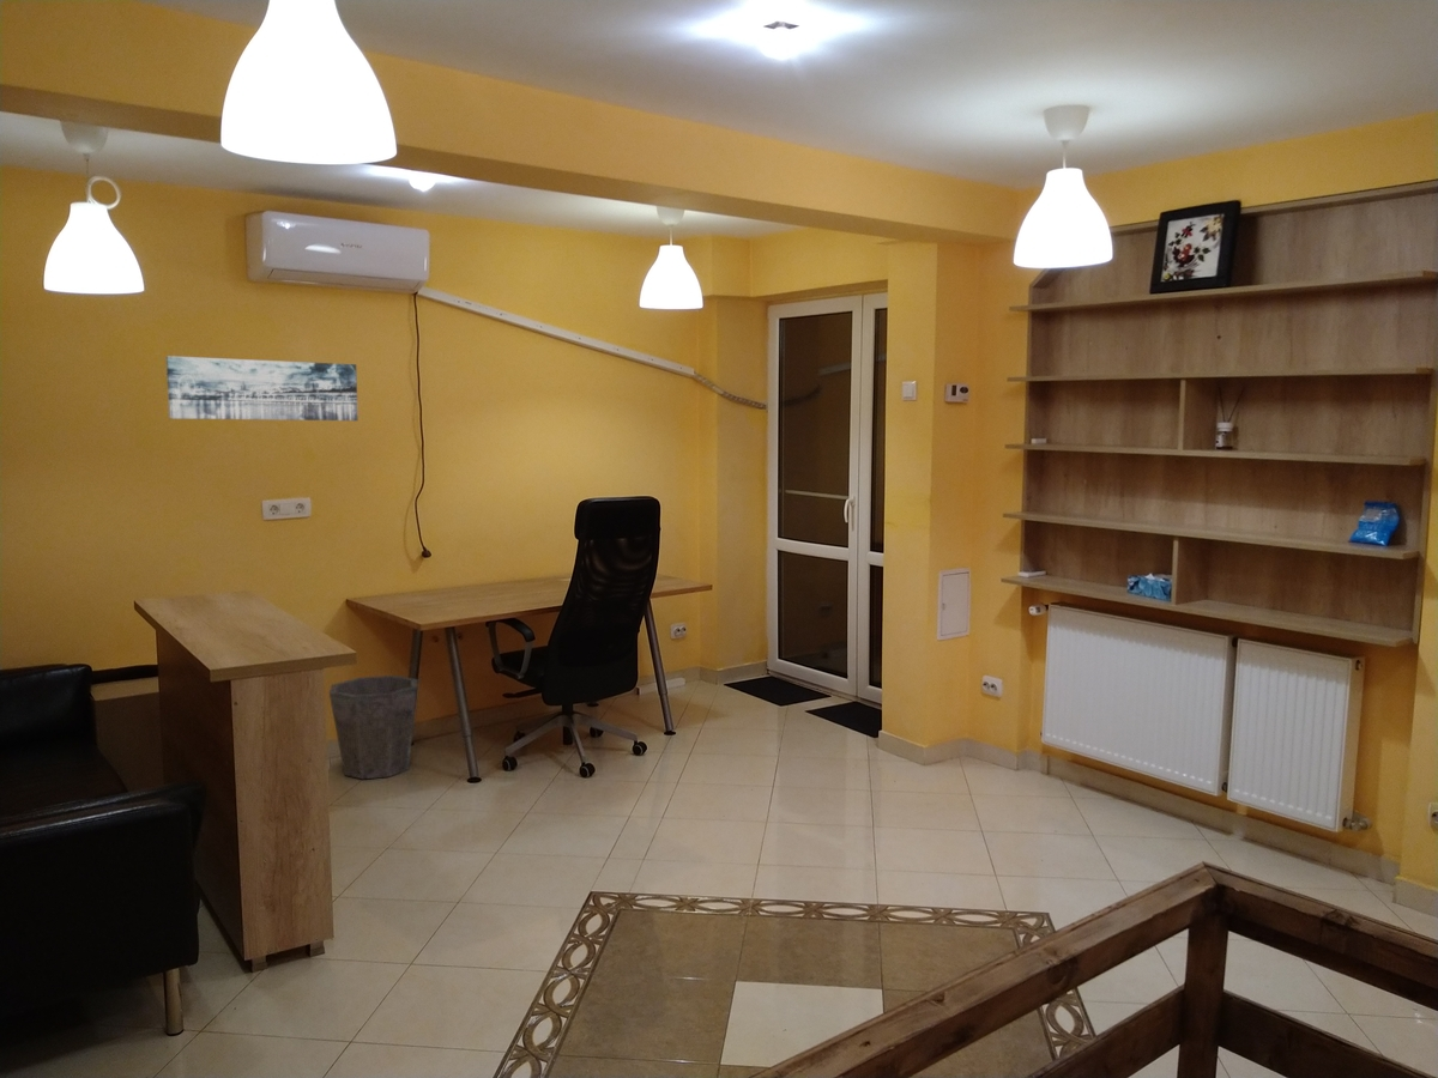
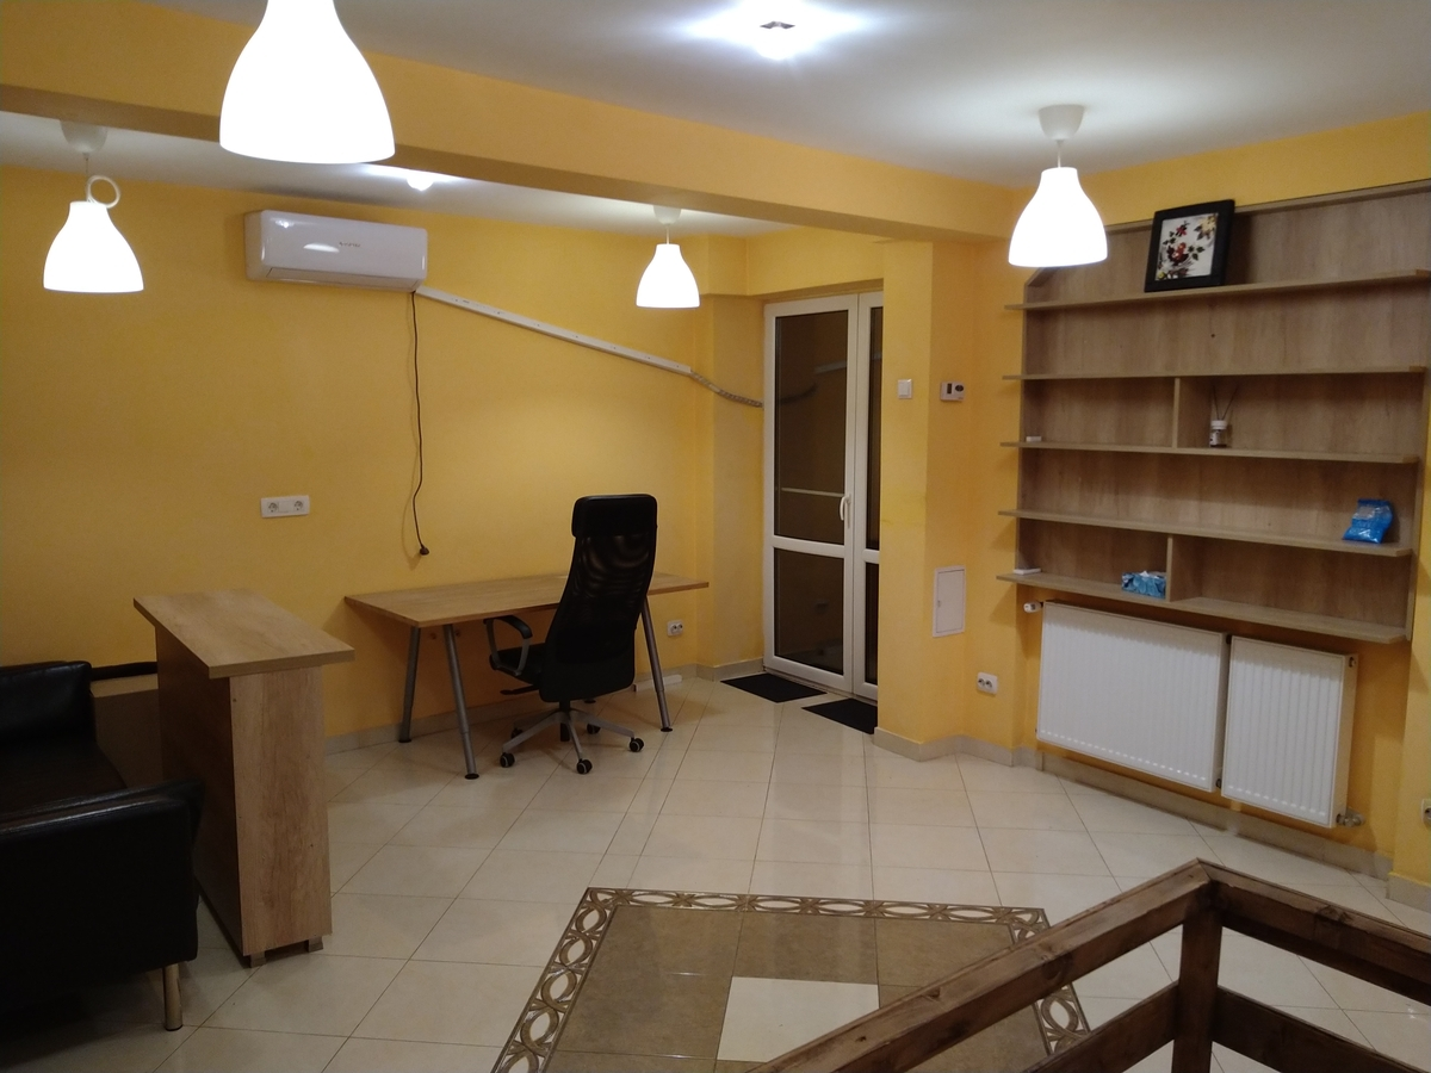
- wall art [164,355,360,422]
- waste bin [328,674,419,780]
